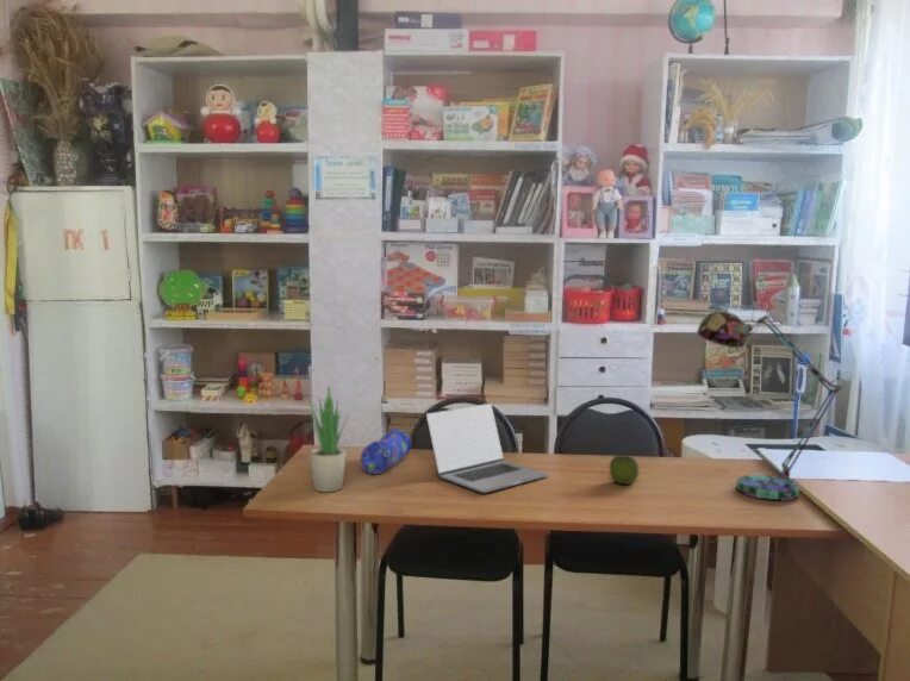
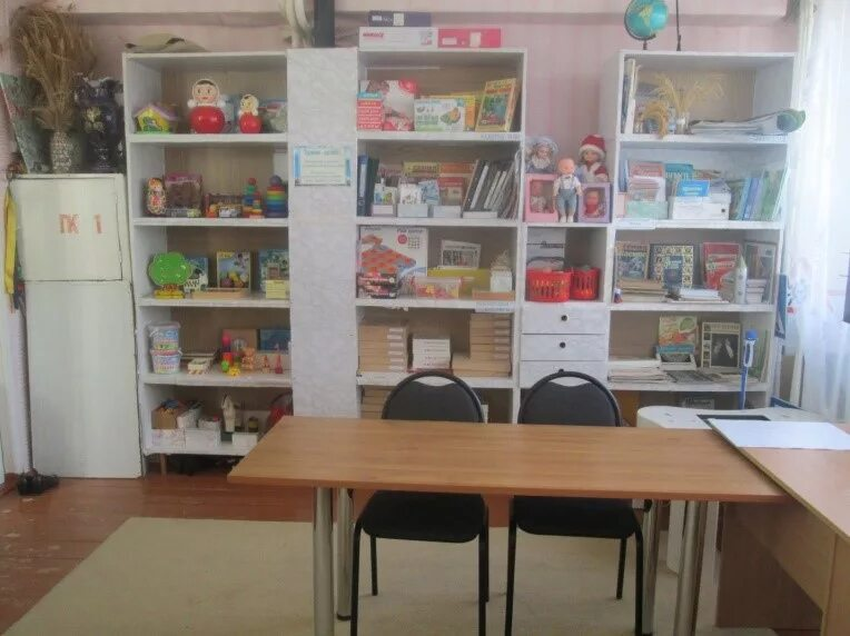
- laptop [425,402,549,495]
- pencil case [360,427,412,475]
- apple [609,454,640,486]
- potted plant [308,385,349,493]
- desk lamp [696,304,847,501]
